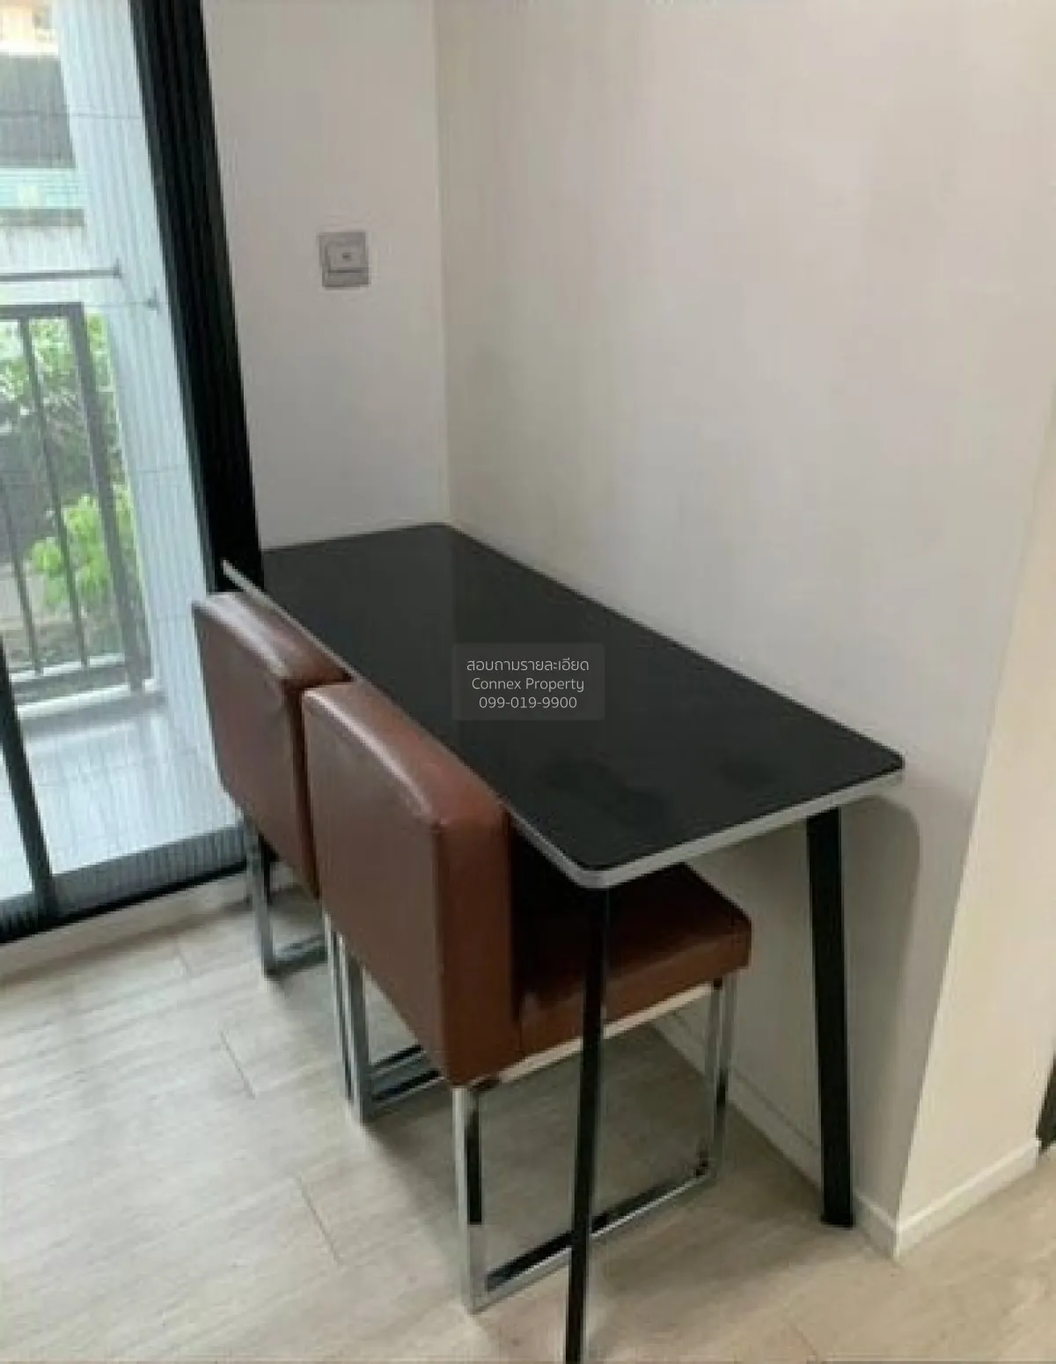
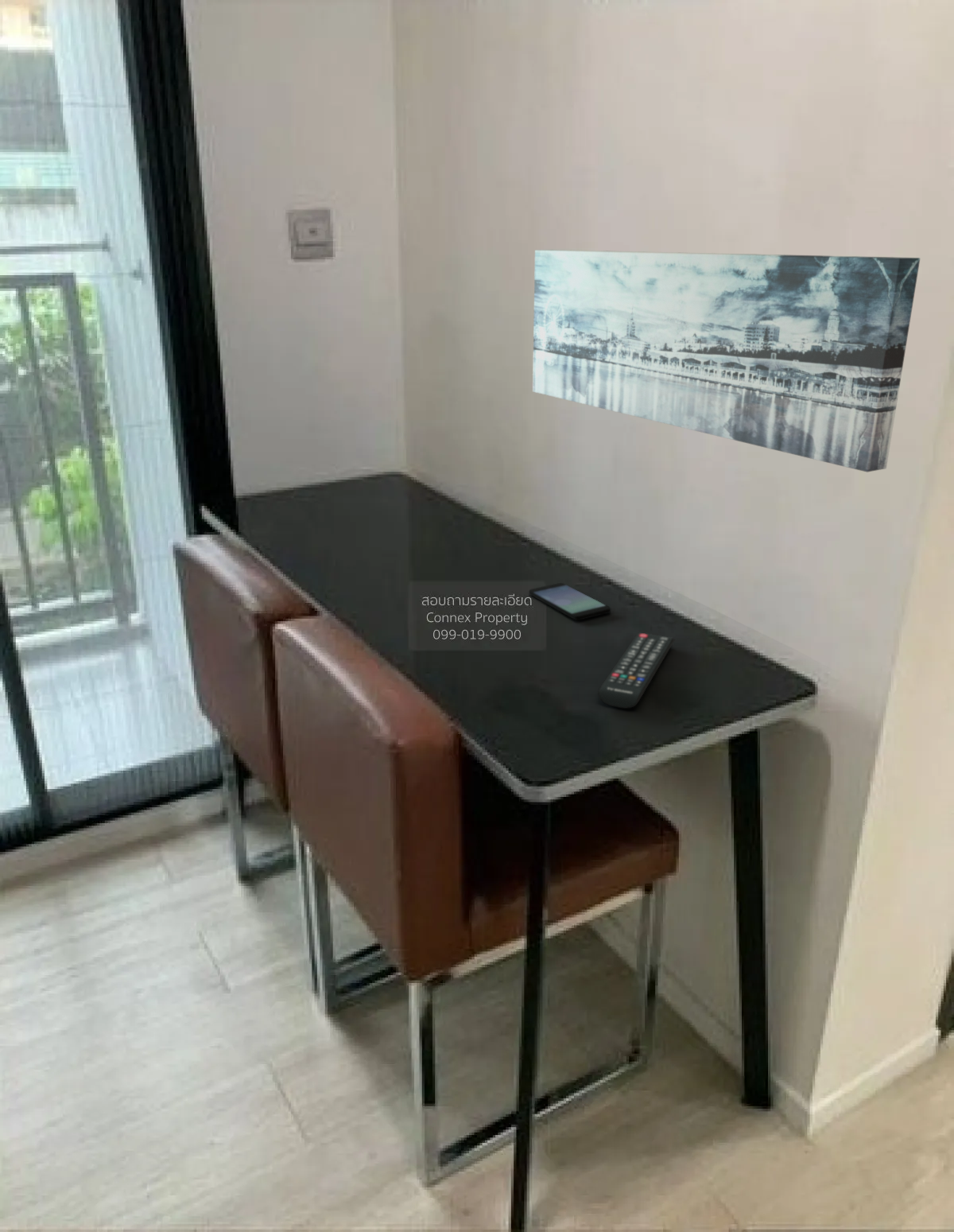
+ remote control [597,632,675,709]
+ smartphone [528,582,611,621]
+ wall art [532,249,921,472]
